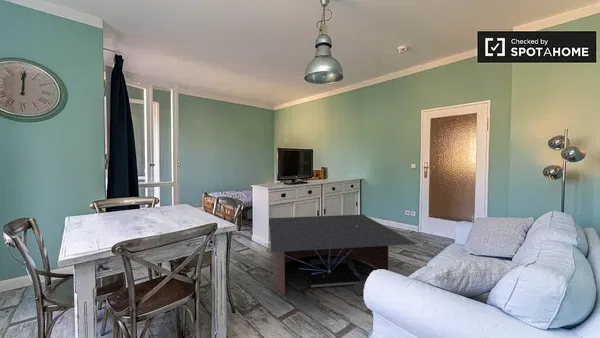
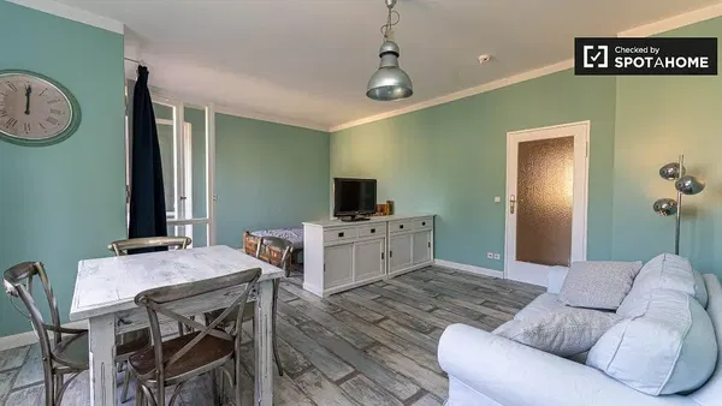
- coffee table [268,214,418,297]
